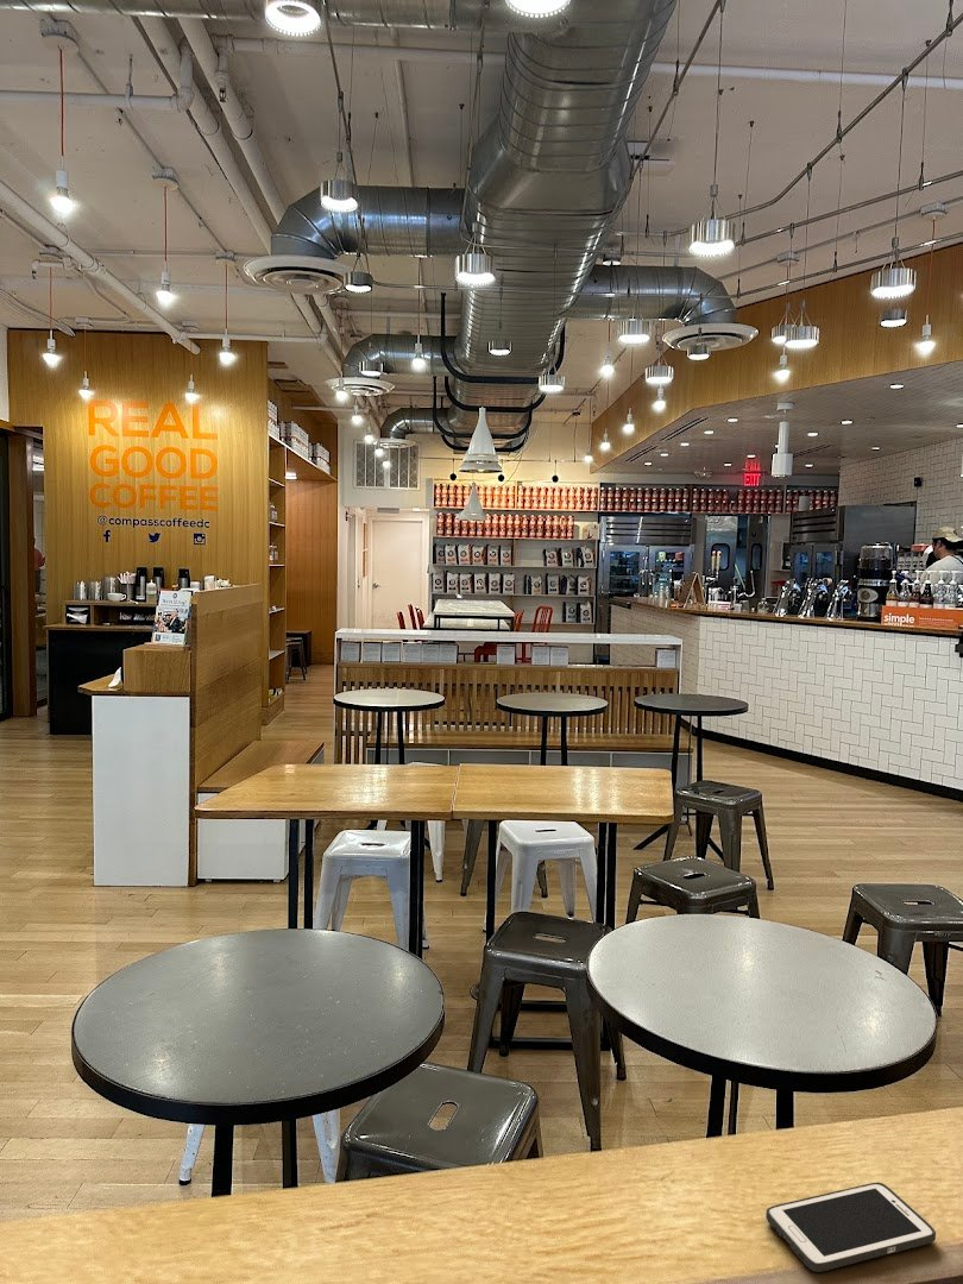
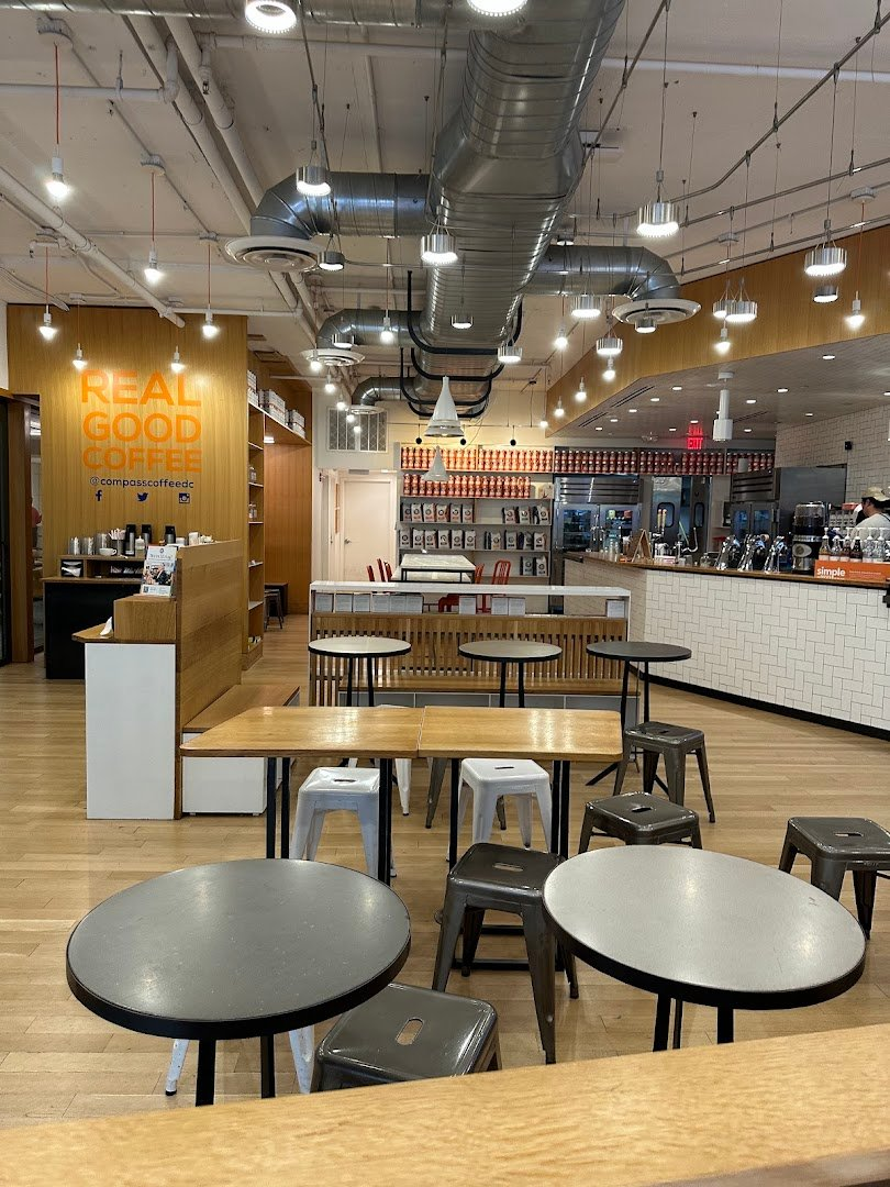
- cell phone [764,1182,937,1273]
